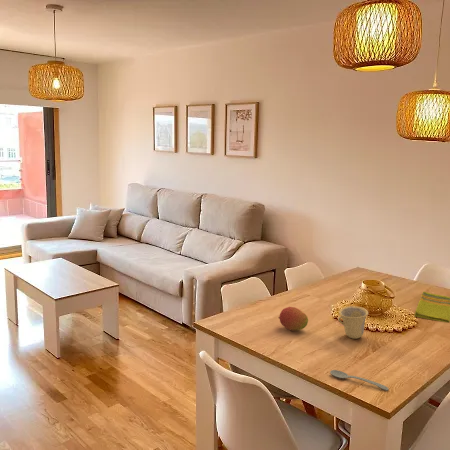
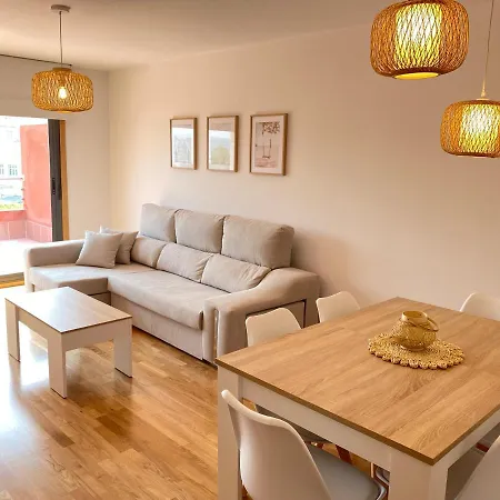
- dish towel [414,291,450,324]
- spoon [329,369,390,392]
- cup [337,305,369,340]
- fruit [278,306,309,332]
